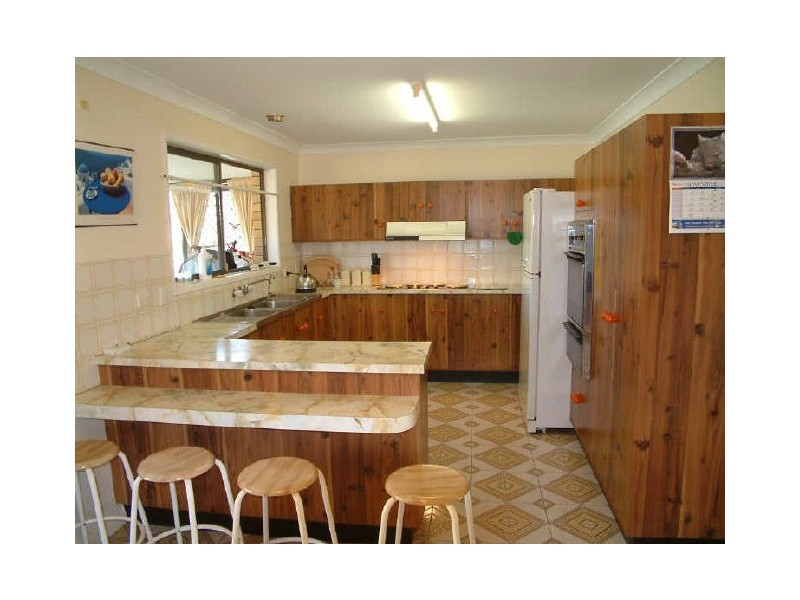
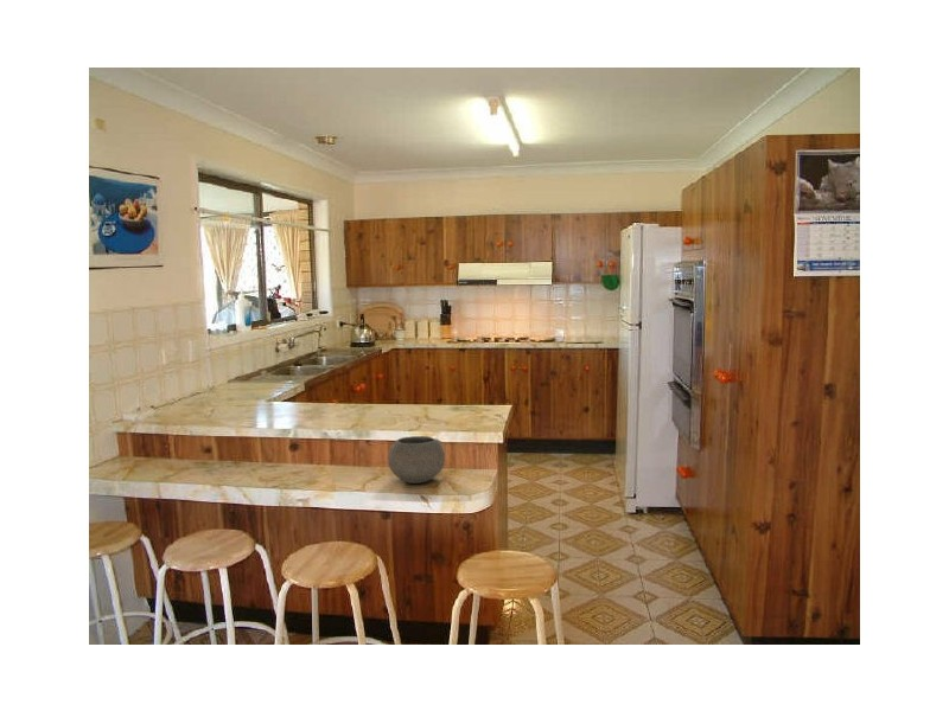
+ bowl [387,435,446,485]
